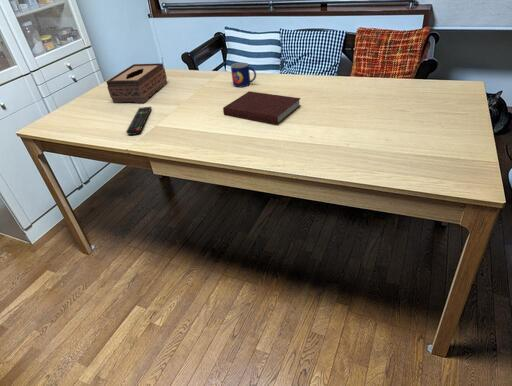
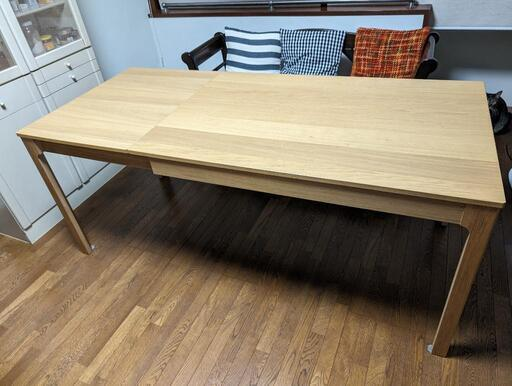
- notebook [222,90,302,125]
- mug [230,62,257,88]
- tissue box [105,62,168,104]
- remote control [125,106,152,136]
